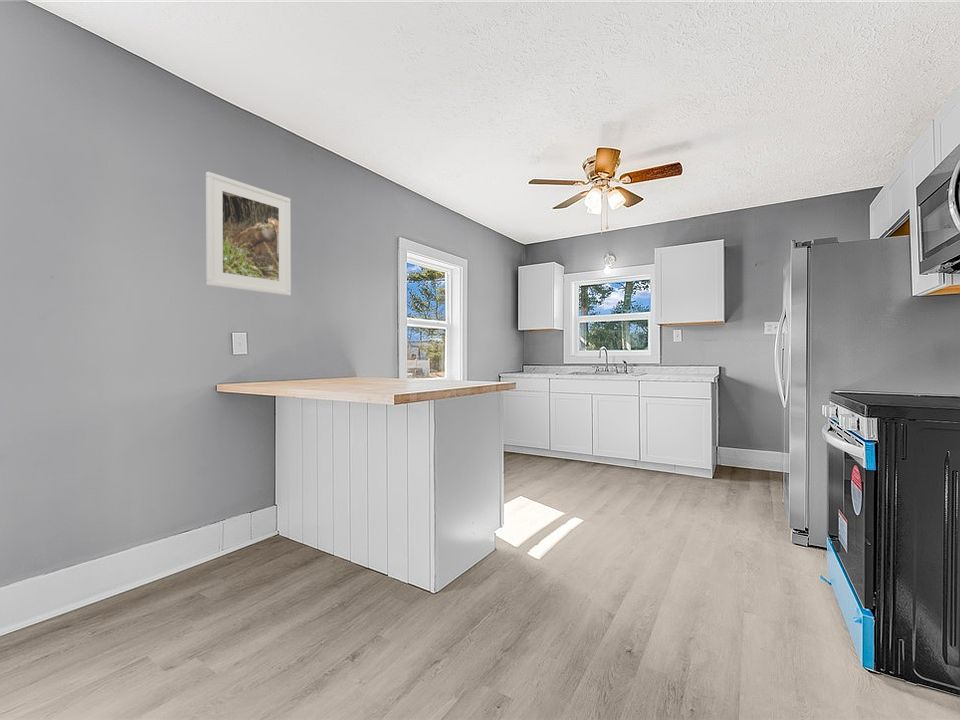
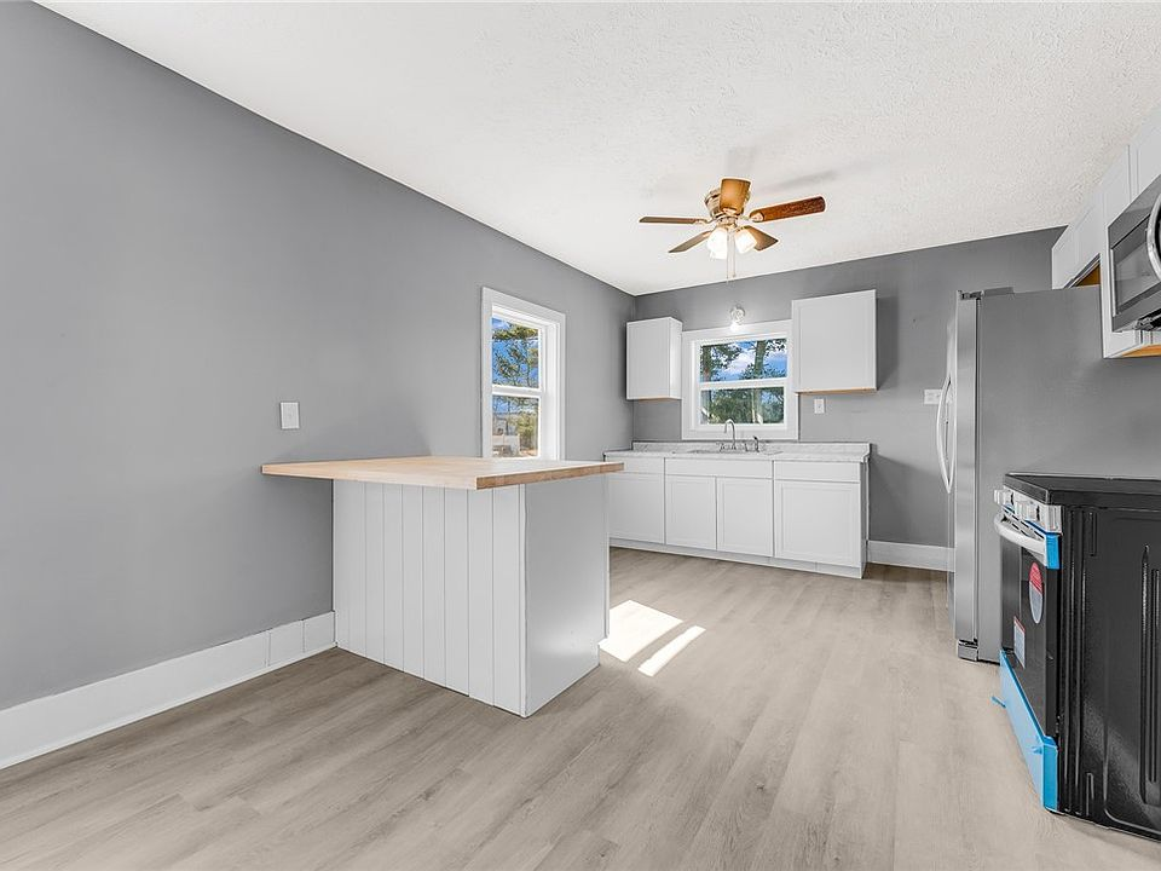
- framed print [205,171,292,297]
